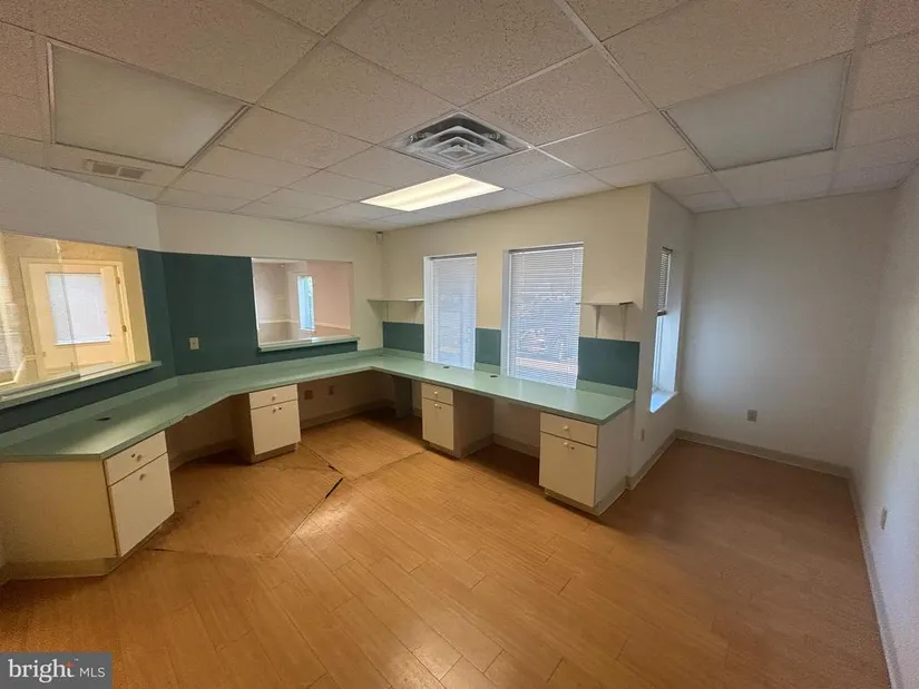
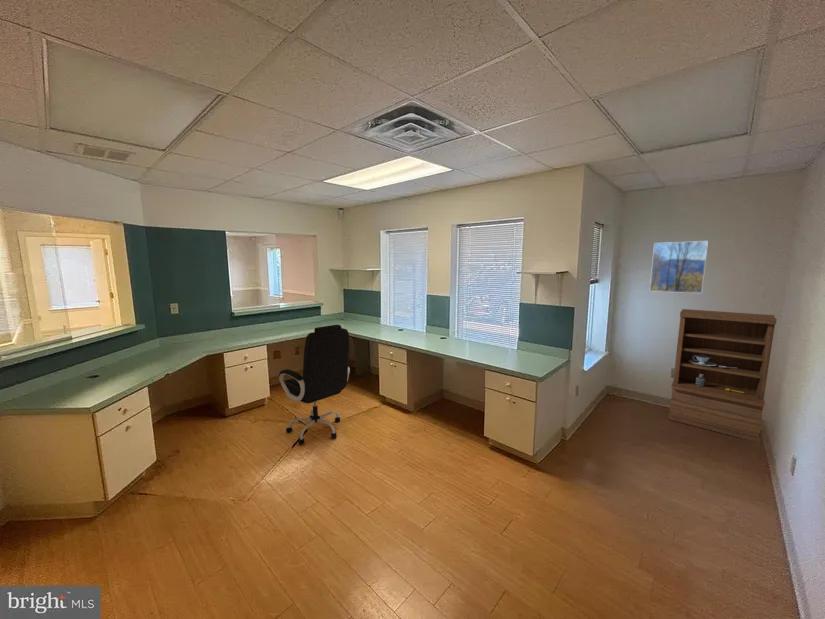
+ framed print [649,240,709,294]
+ bookshelf [667,308,778,444]
+ office chair [278,324,351,445]
